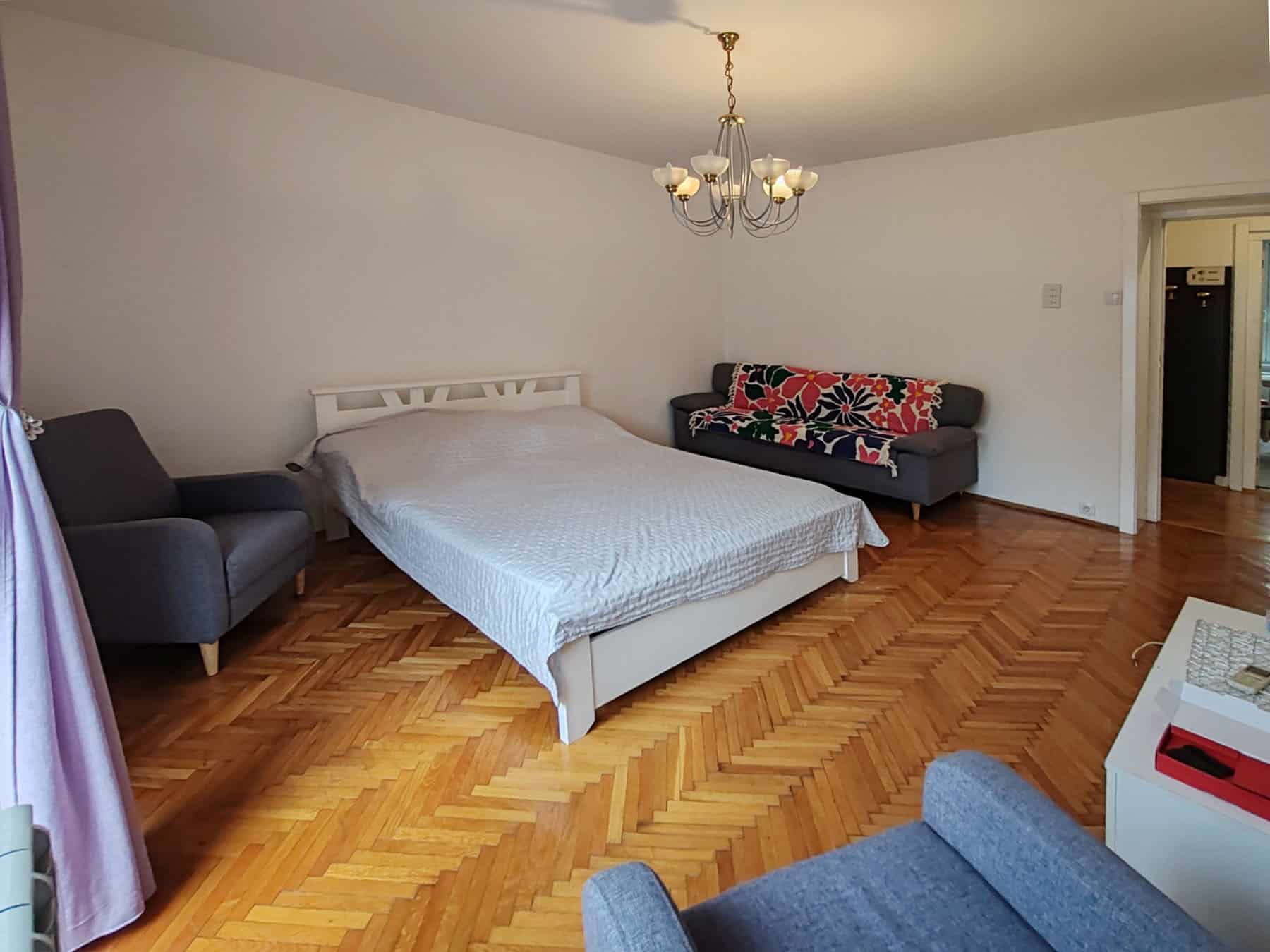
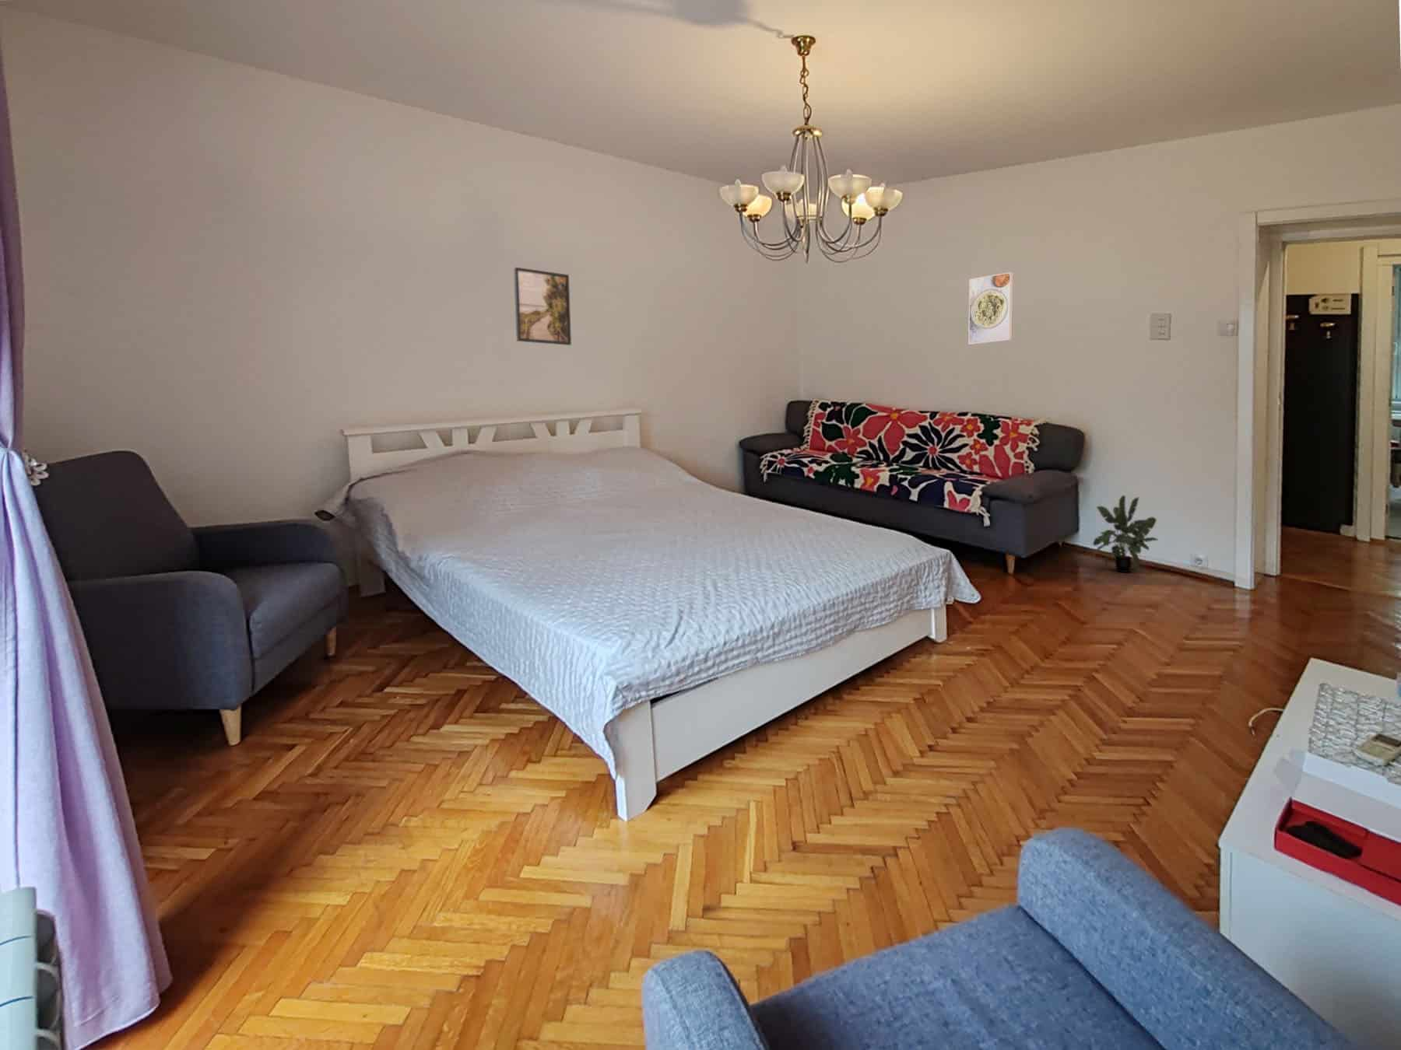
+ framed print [513,267,573,346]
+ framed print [967,271,1014,345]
+ potted plant [1090,494,1159,574]
